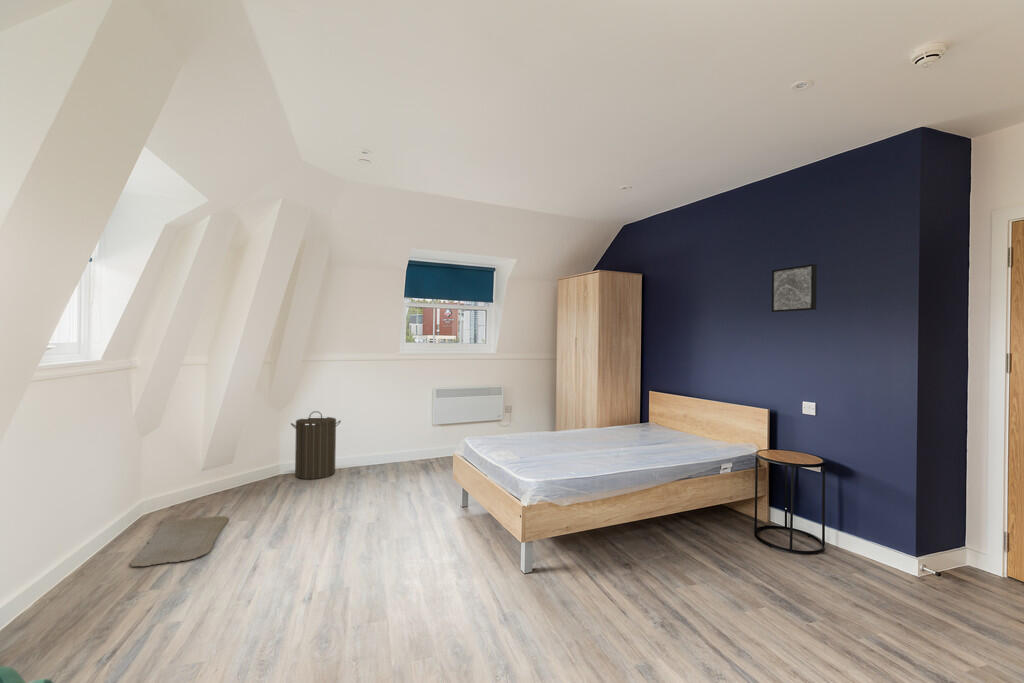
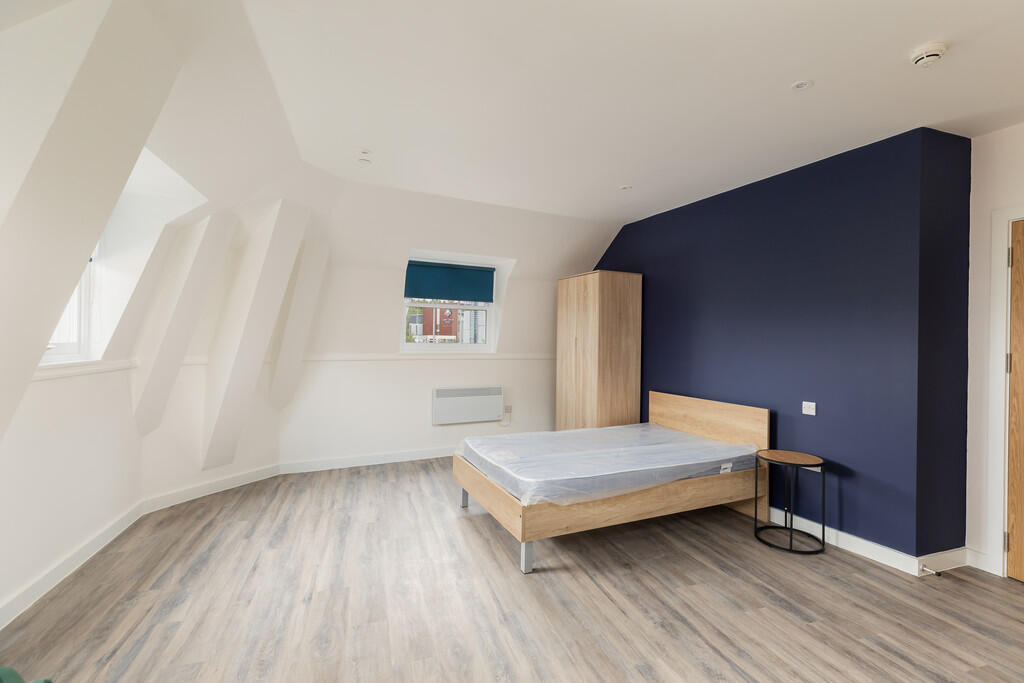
- wall art [771,263,818,313]
- bath mat [129,515,230,567]
- laundry hamper [290,410,342,480]
